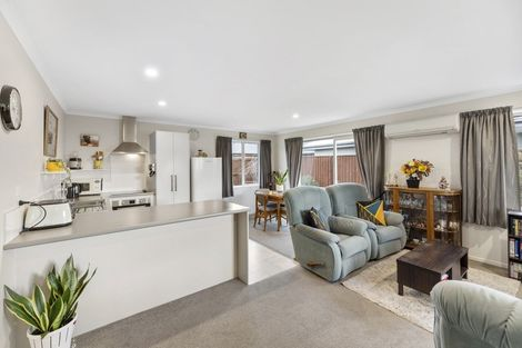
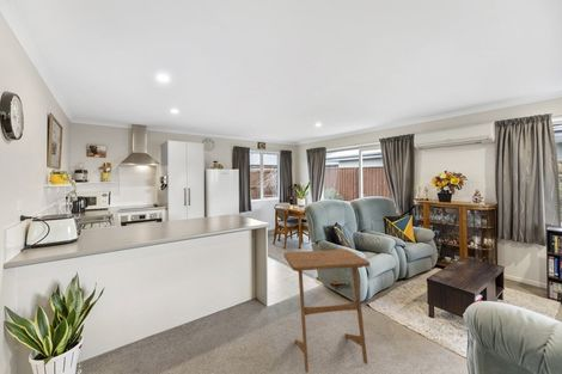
+ side table [282,249,371,374]
